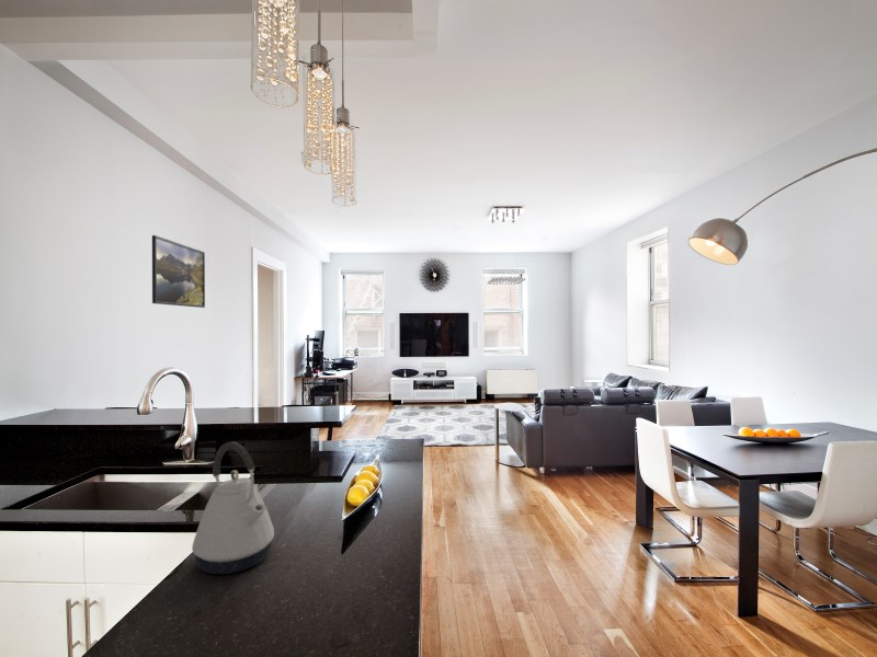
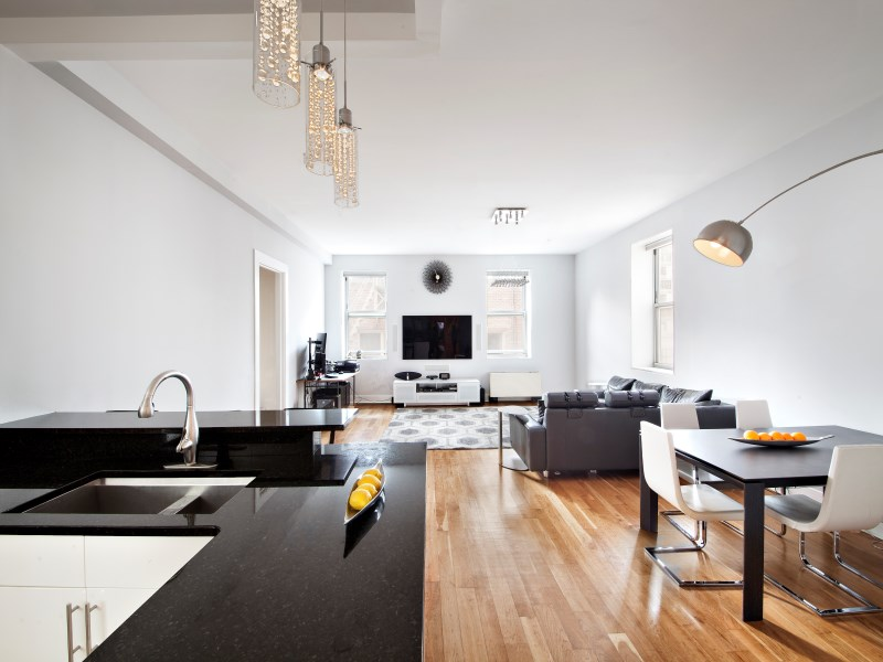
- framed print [151,234,206,309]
- kettle [191,440,275,575]
